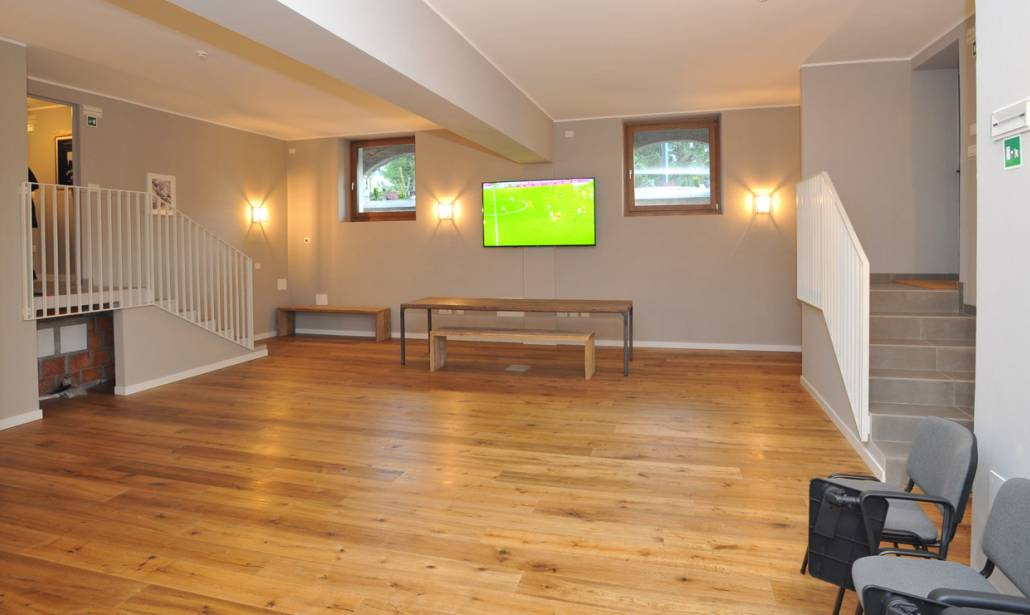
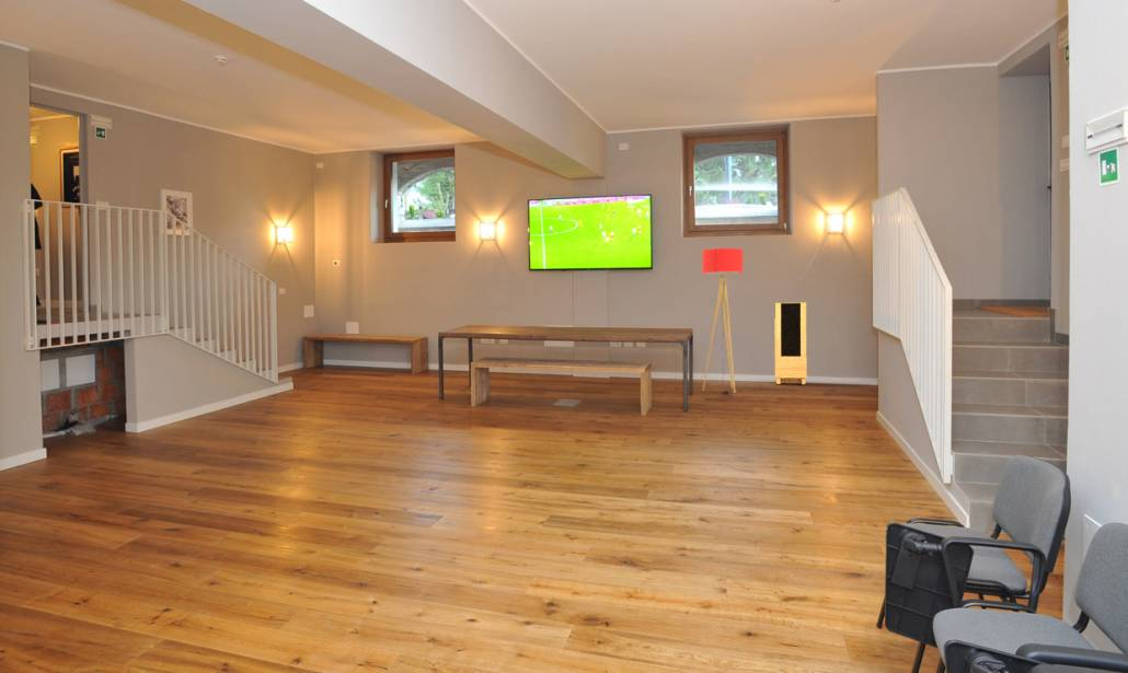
+ storage cabinet [774,301,808,385]
+ floor lamp [701,247,744,394]
